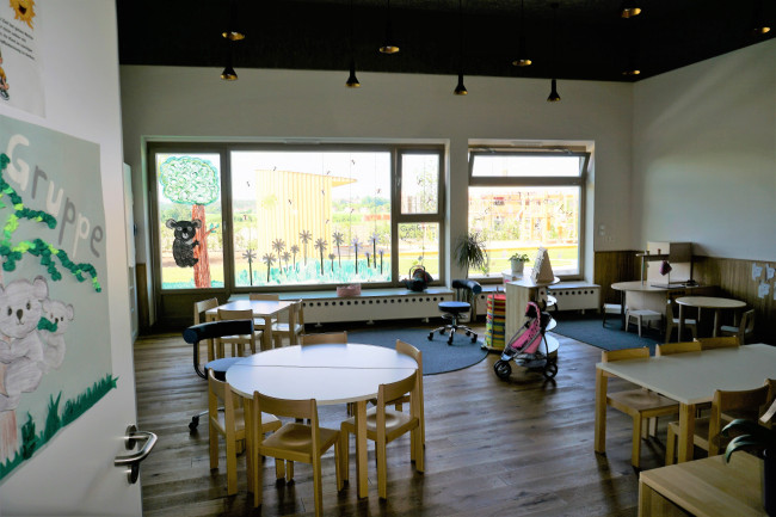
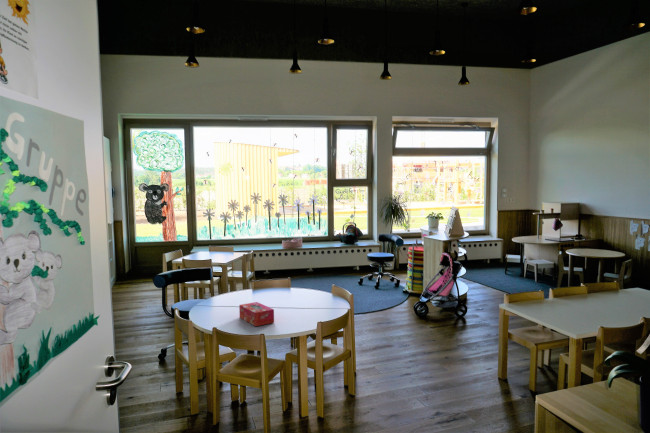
+ tissue box [238,301,275,327]
